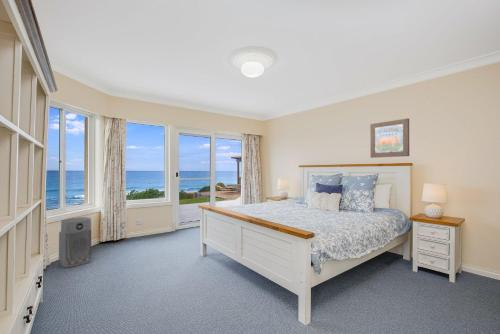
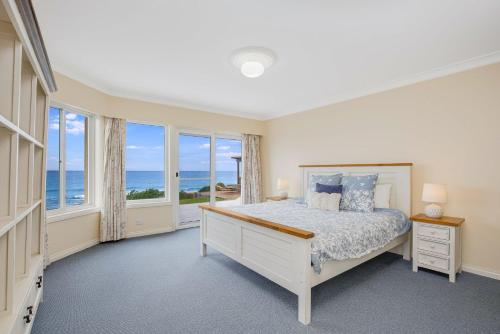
- wall art [369,117,410,159]
- air purifier [58,216,93,269]
